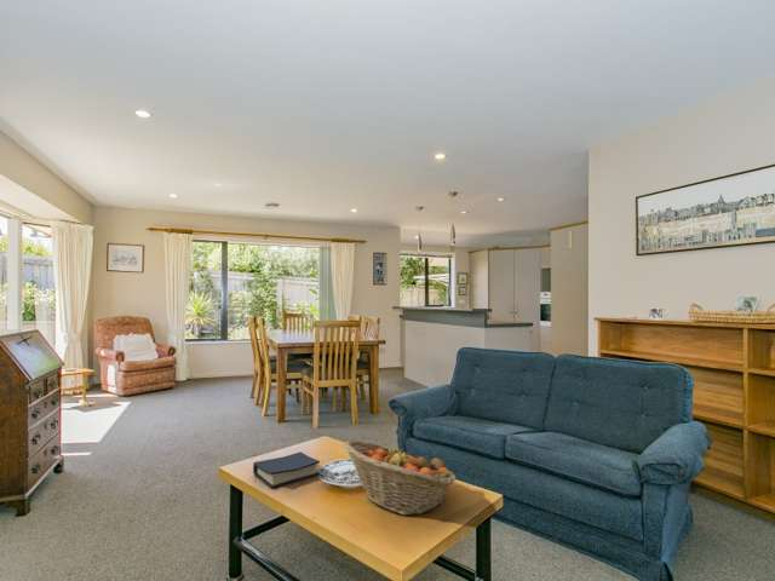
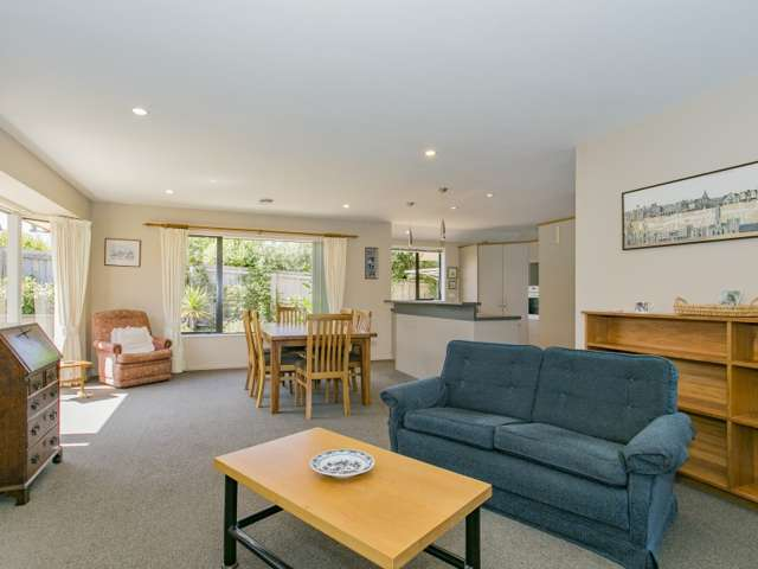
- fruit basket [343,439,458,517]
- hardback book [252,450,321,490]
